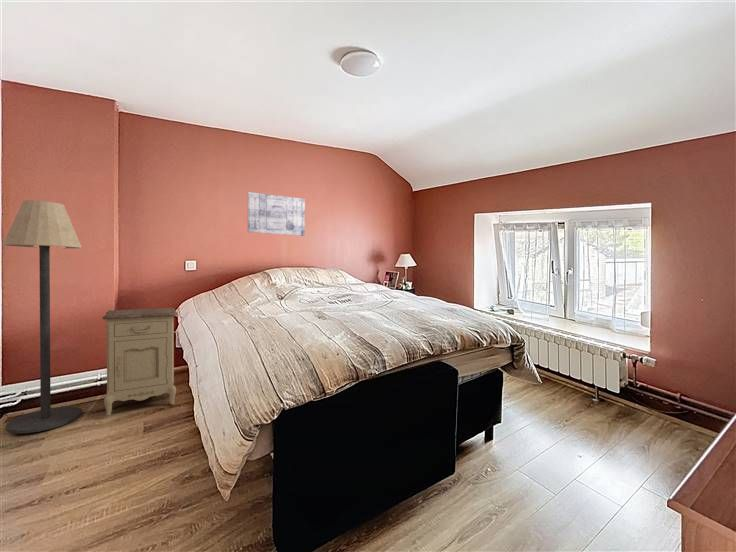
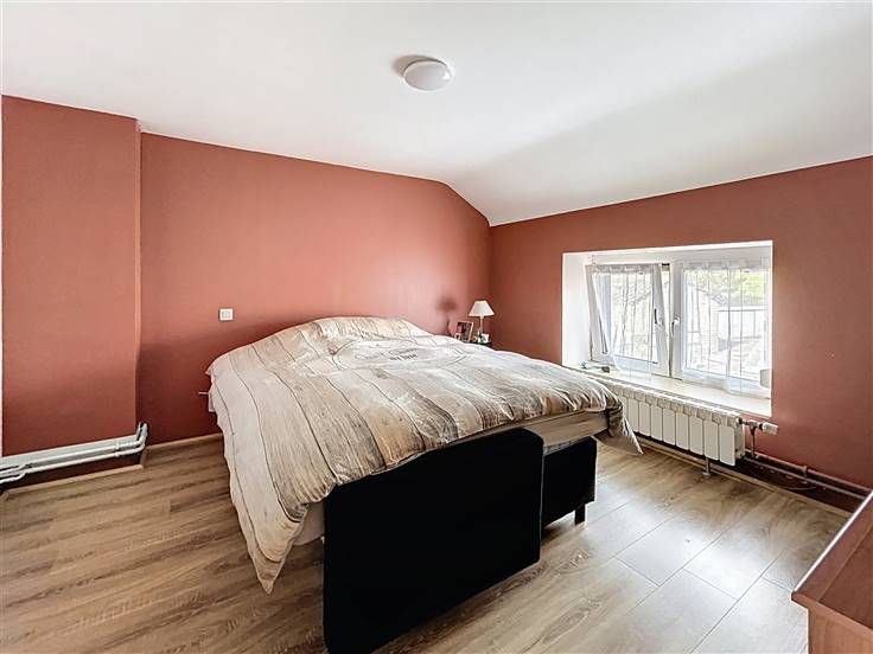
- floor lamp [2,199,83,435]
- nightstand [101,307,178,417]
- wall art [247,191,306,237]
